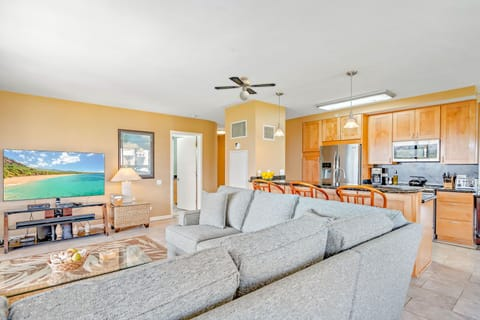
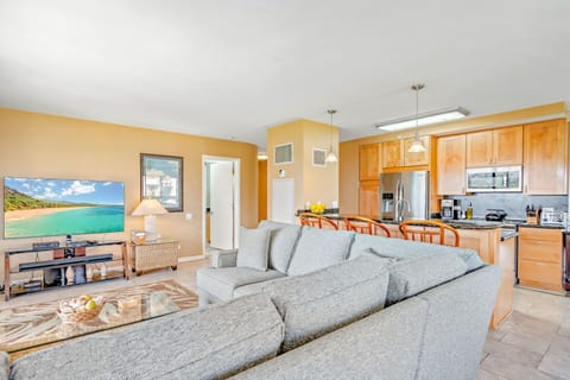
- ceiling fan [214,76,277,101]
